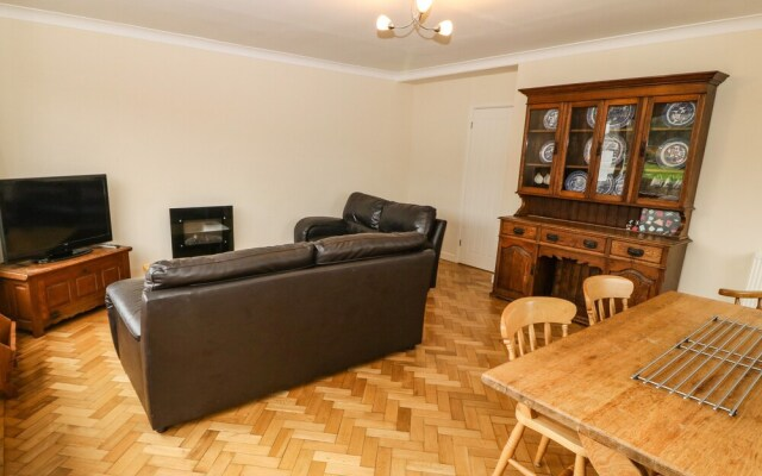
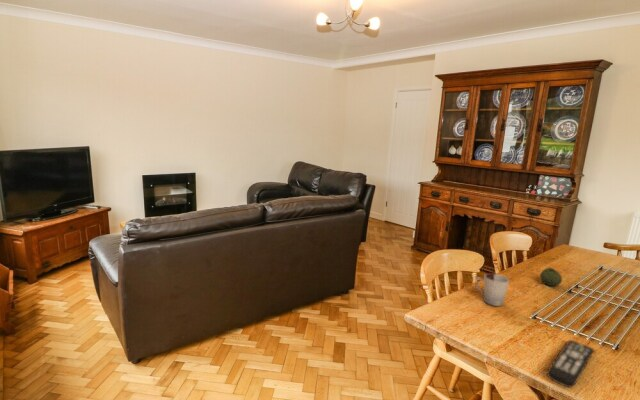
+ cup [474,272,510,307]
+ fruit [539,267,563,287]
+ remote control [546,339,595,389]
